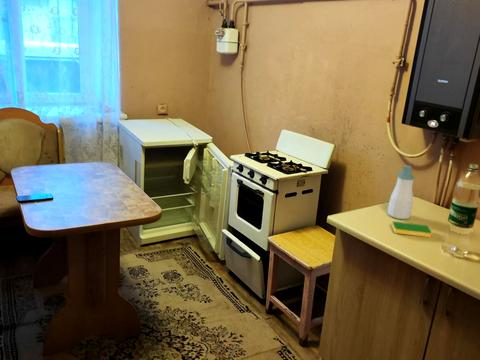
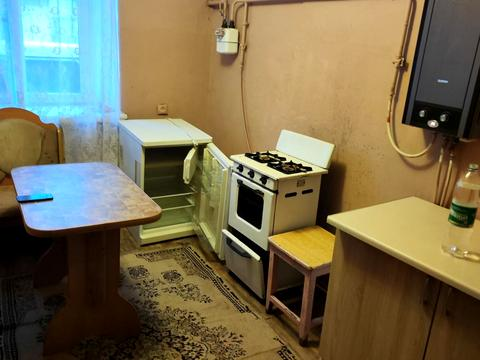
- dish sponge [391,220,432,238]
- soap bottle [387,164,416,220]
